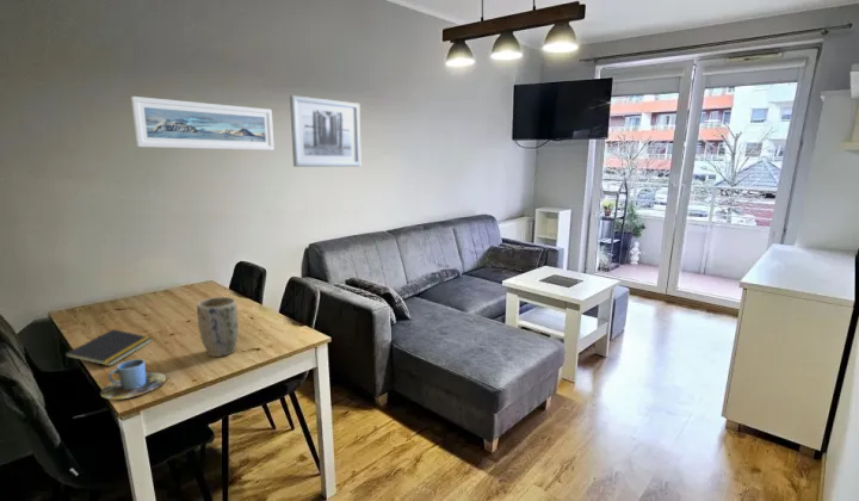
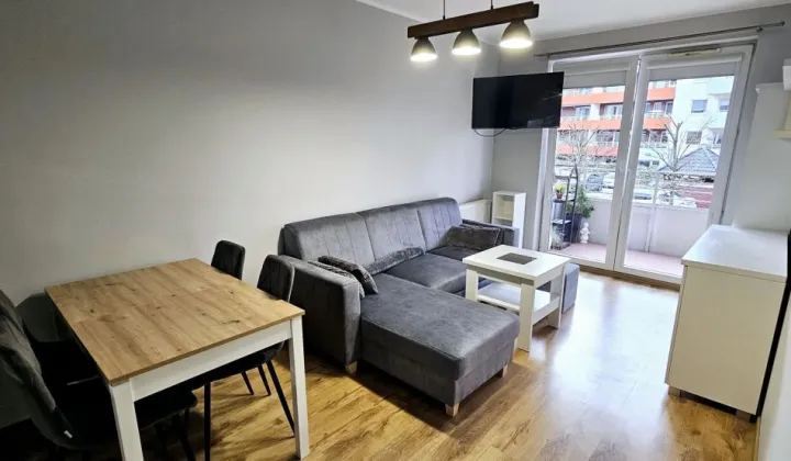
- wall art [289,94,361,168]
- cup [99,358,167,401]
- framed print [130,95,276,151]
- notepad [64,328,154,367]
- plant pot [196,296,240,358]
